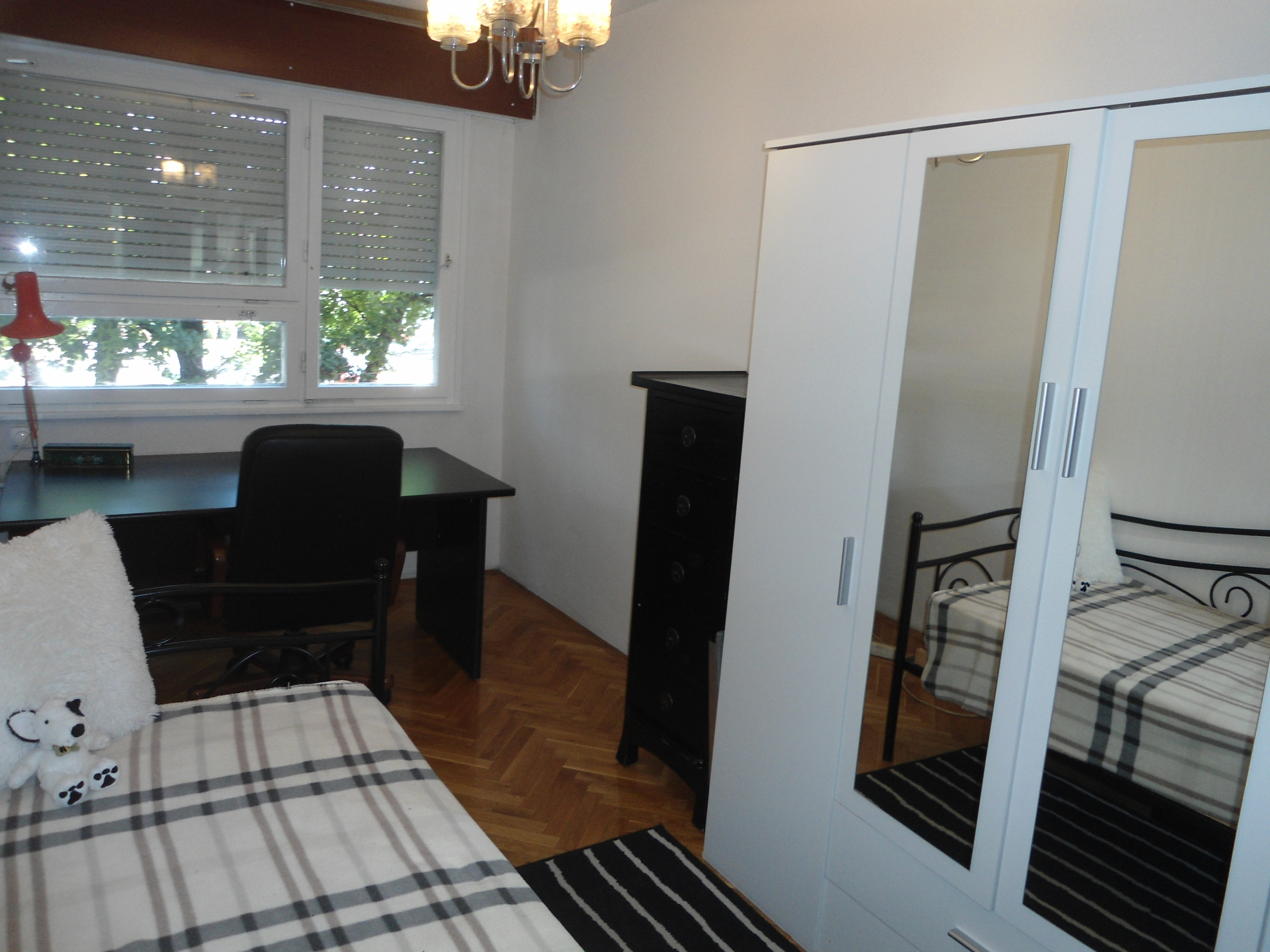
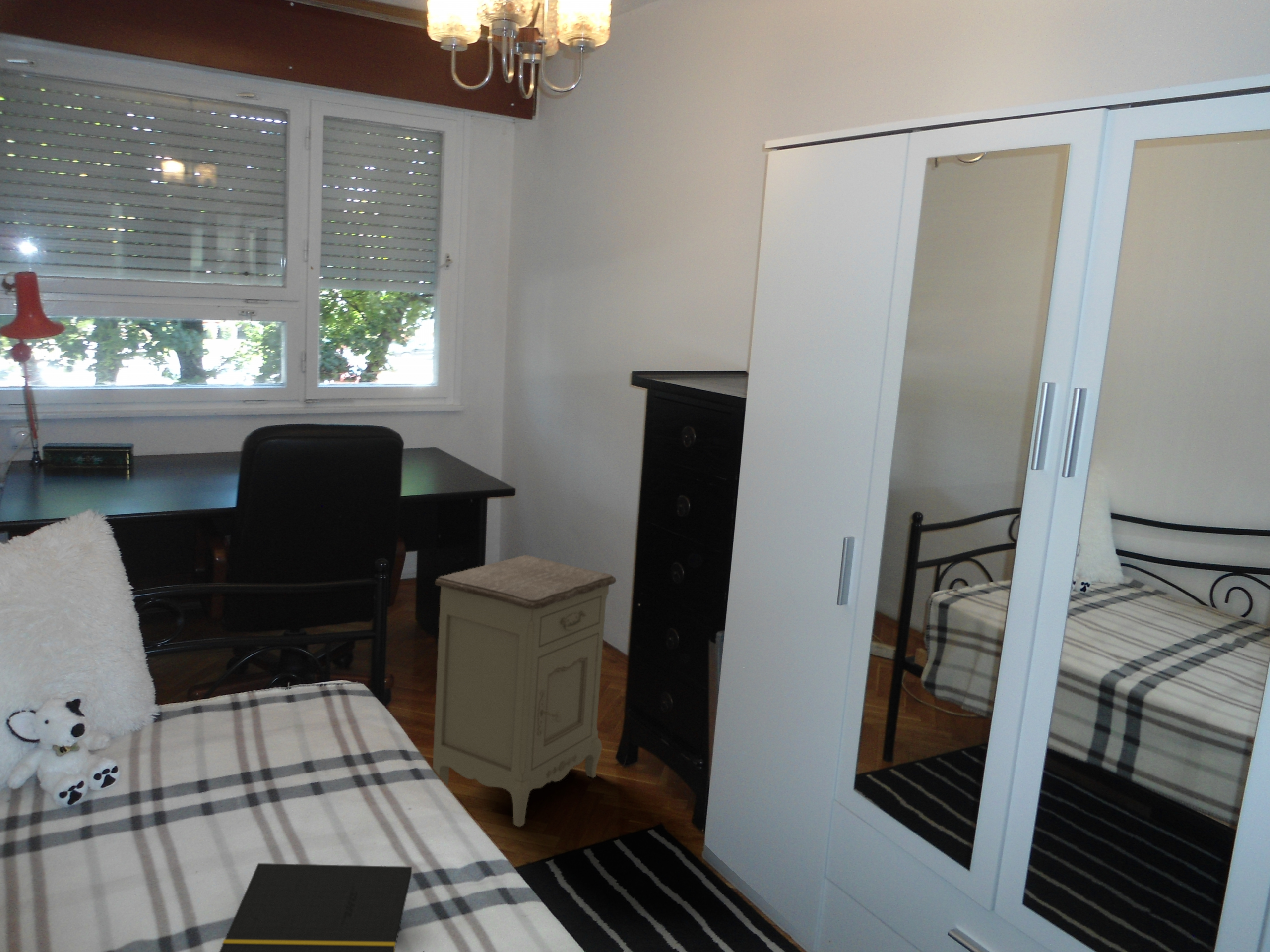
+ notepad [219,863,413,952]
+ nightstand [432,554,617,827]
